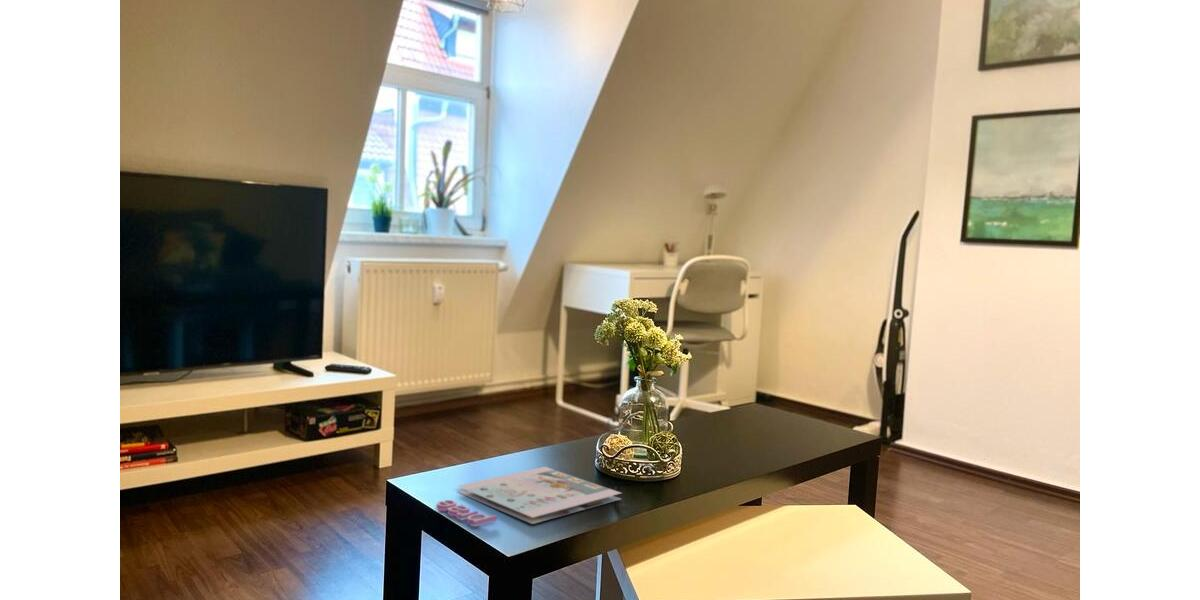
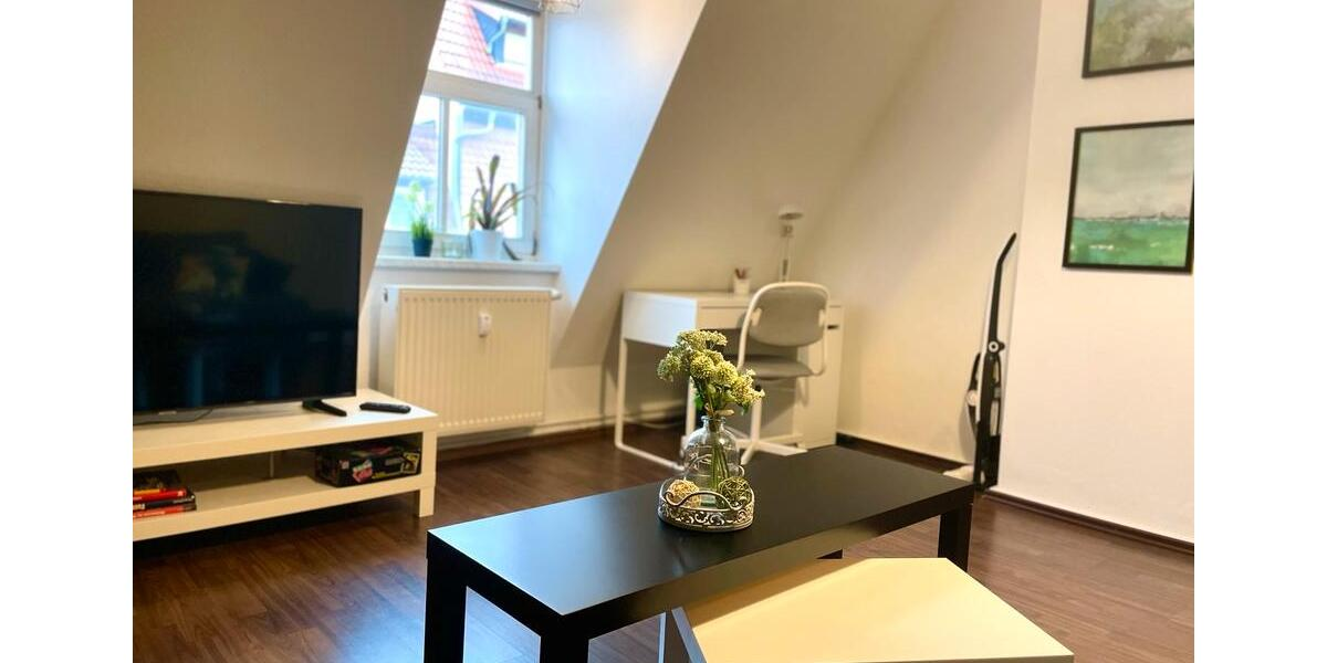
- magazine [436,466,622,527]
